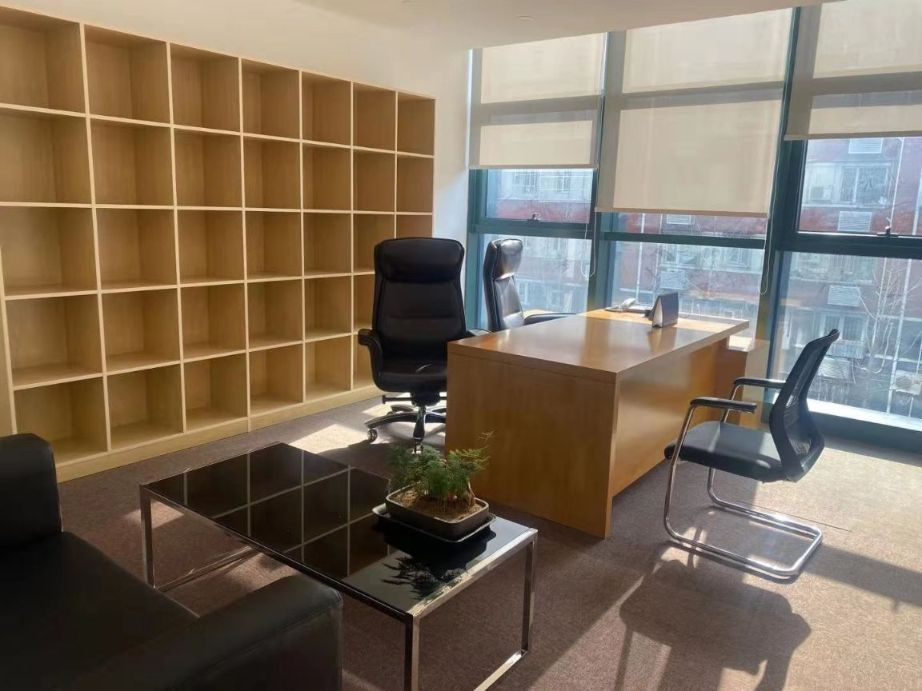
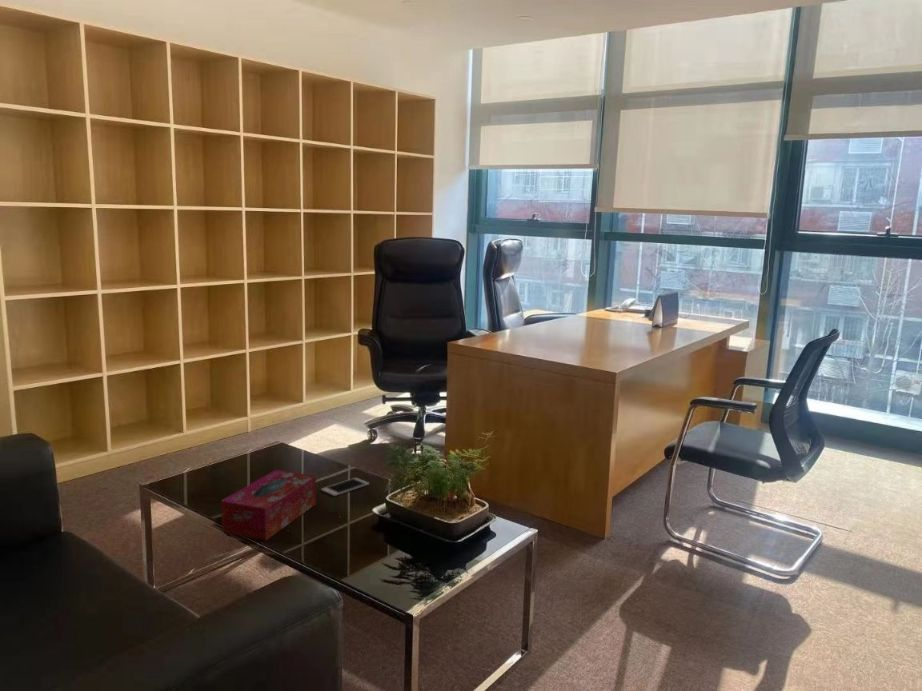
+ tissue box [220,469,317,541]
+ cell phone [320,477,370,497]
